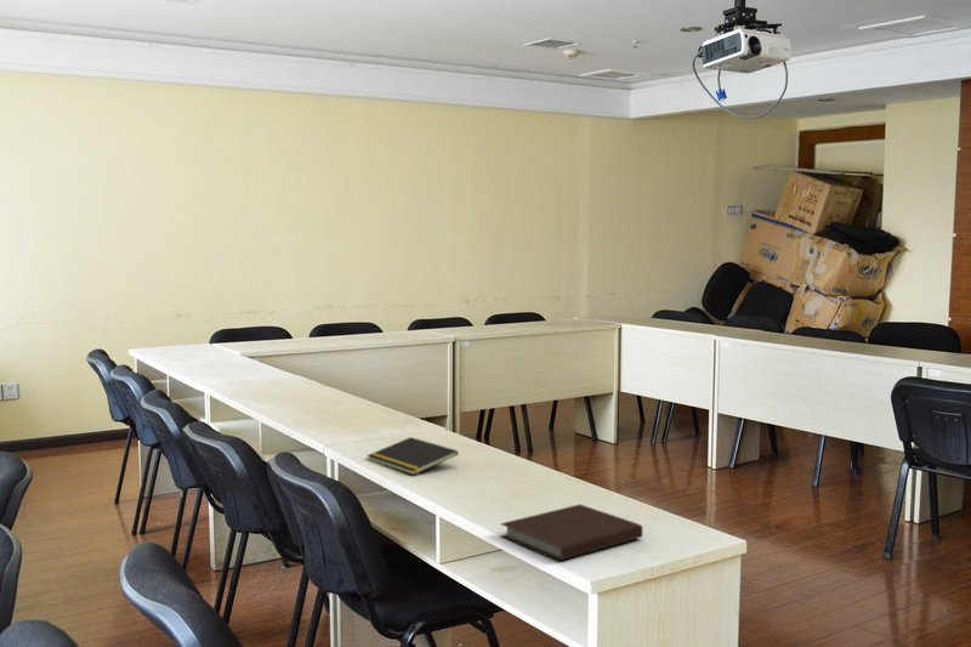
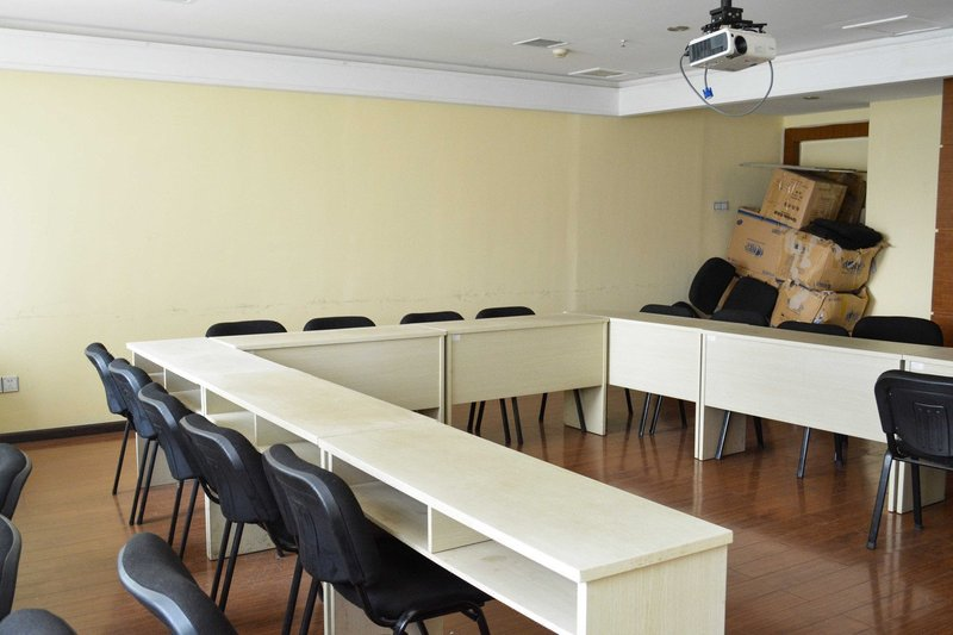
- notebook [499,504,643,562]
- notepad [365,436,460,476]
